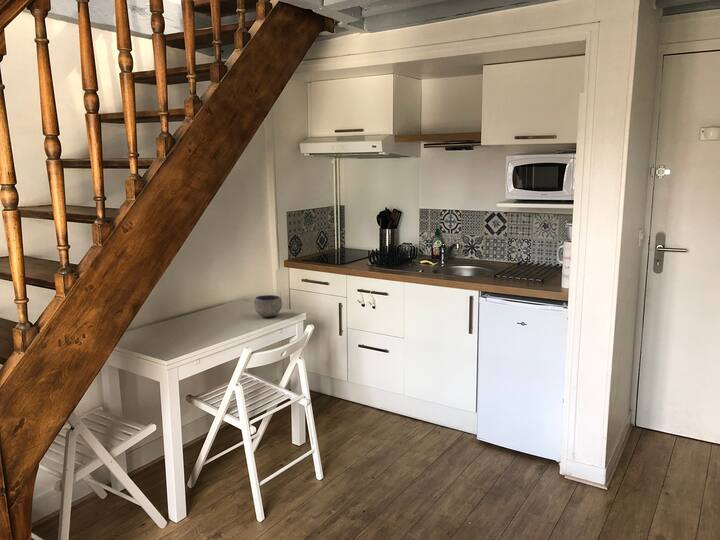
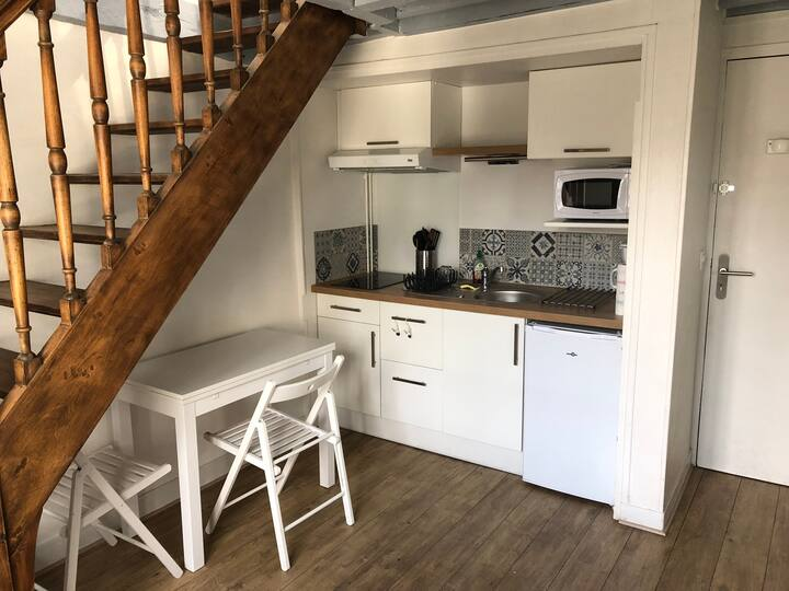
- bowl [253,294,283,318]
